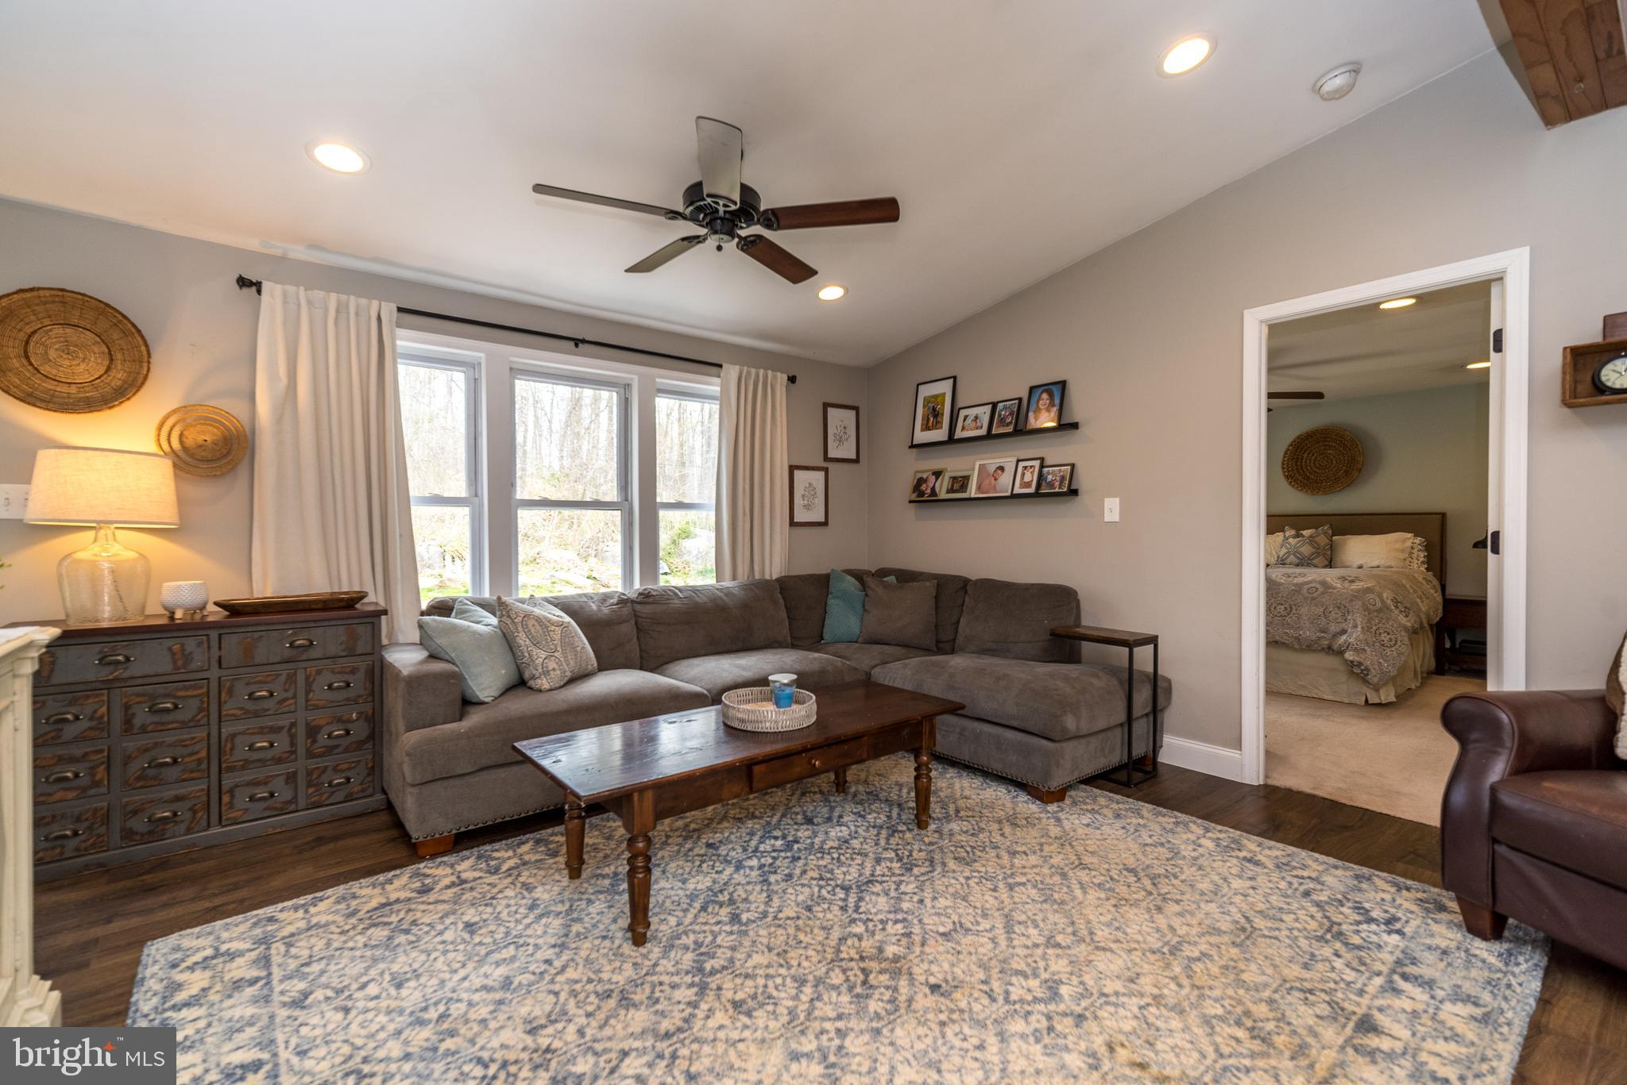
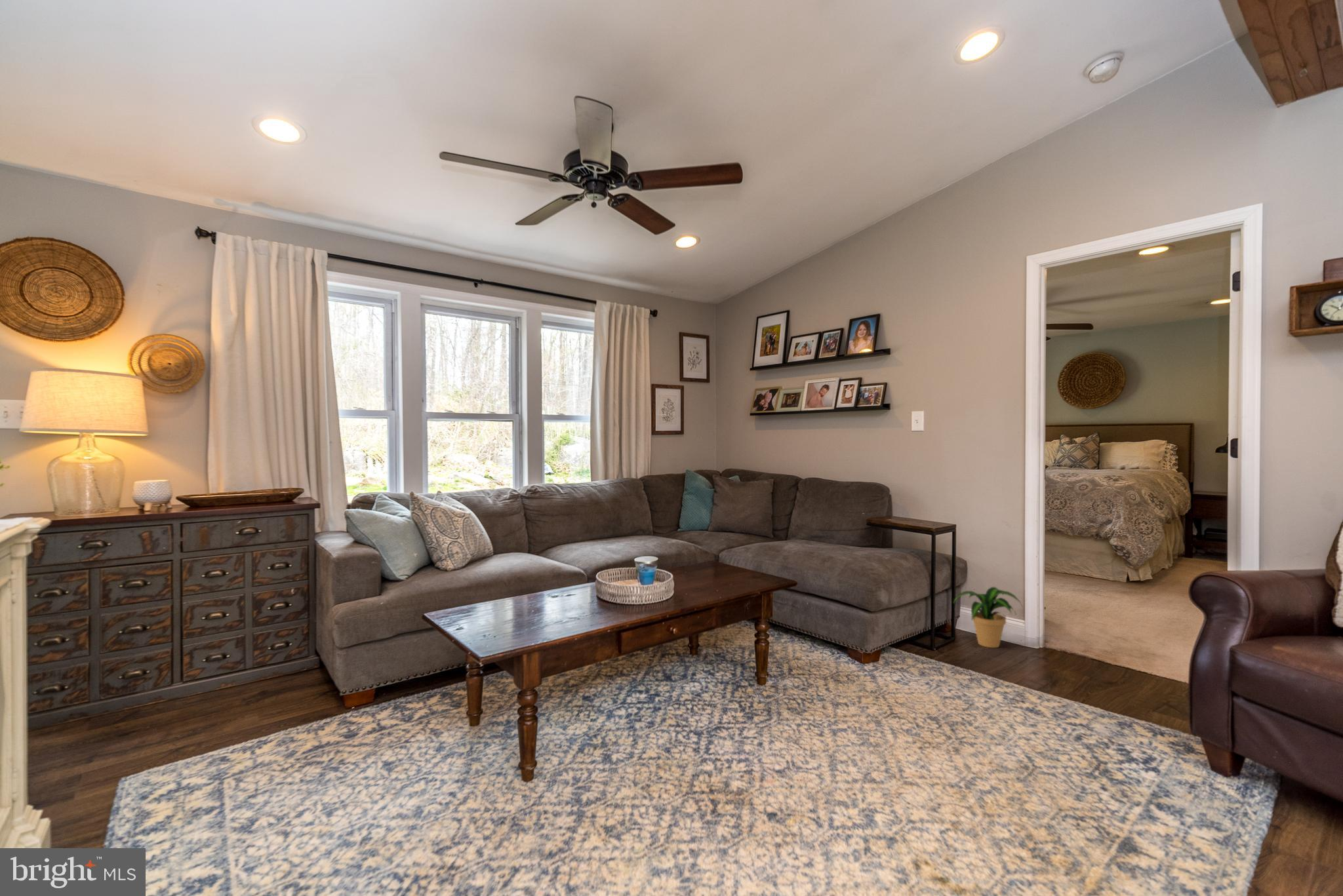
+ potted plant [953,587,1023,648]
